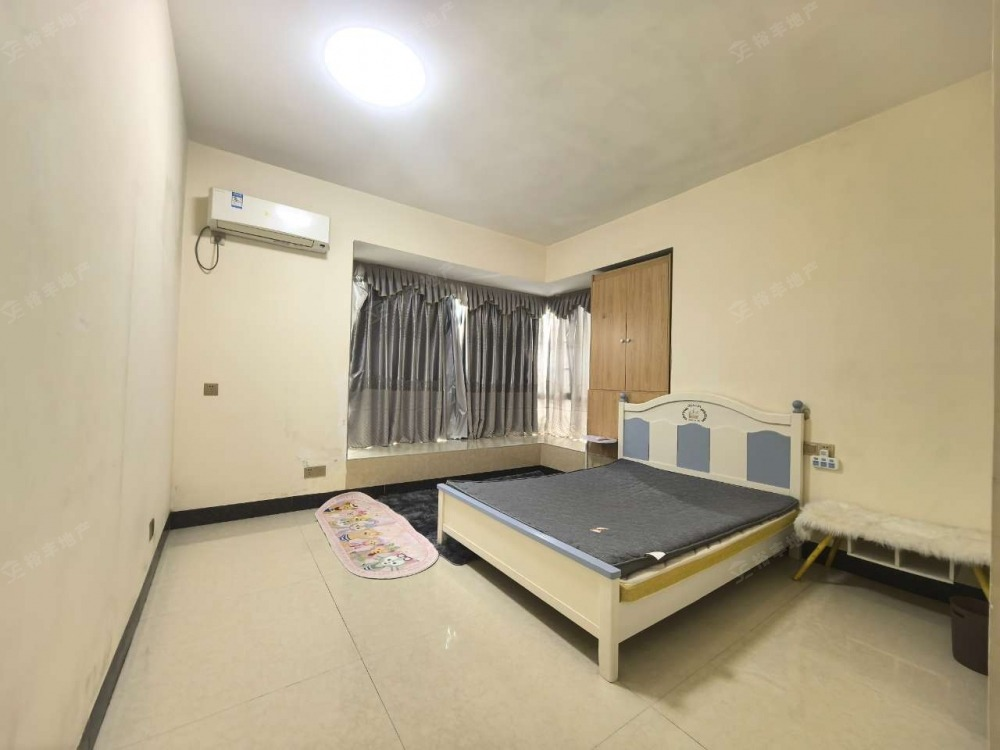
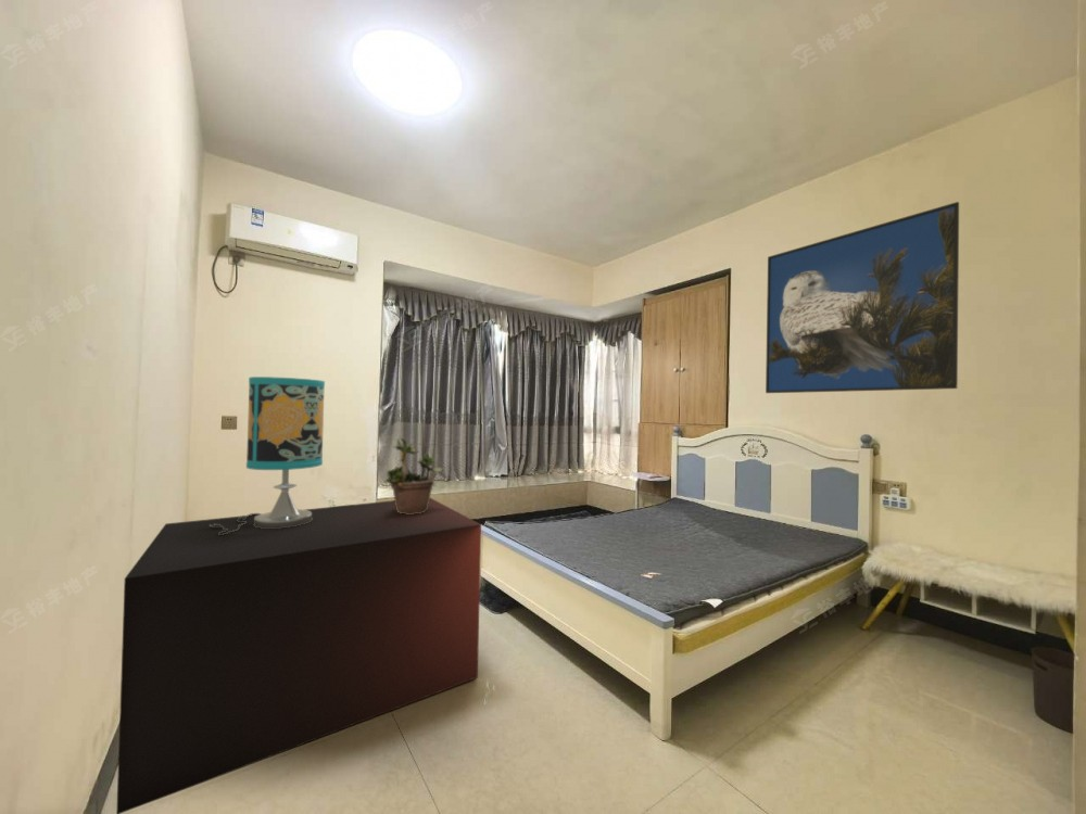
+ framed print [765,201,960,394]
+ storage cabinet [115,497,482,814]
+ potted plant [382,436,444,514]
+ table lamp [210,376,326,535]
